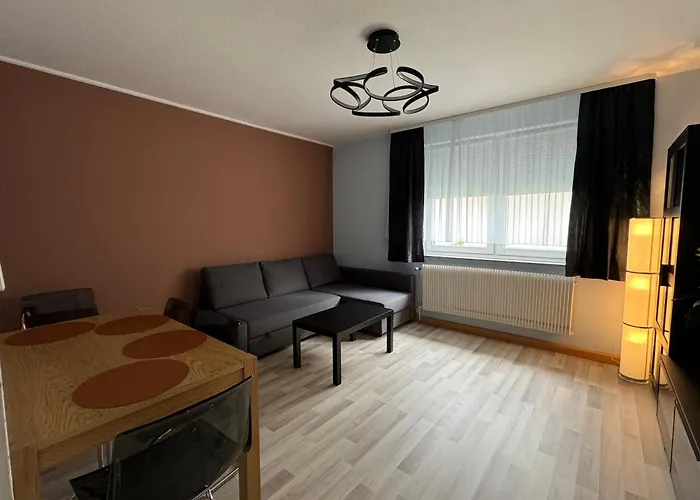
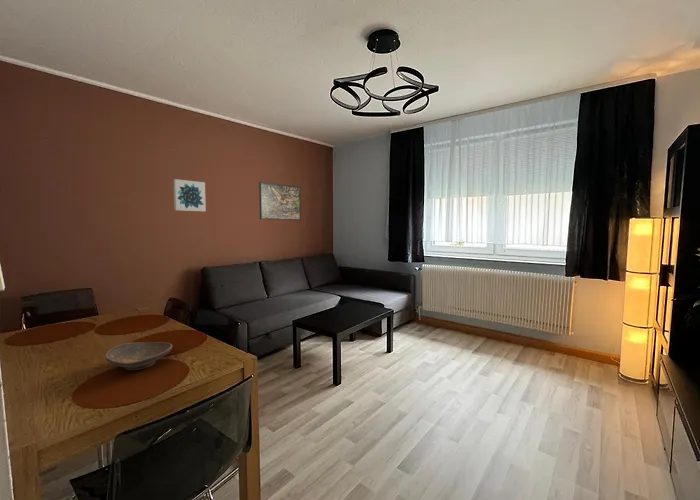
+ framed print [258,181,302,221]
+ wall art [173,178,207,212]
+ decorative bowl [105,341,173,371]
